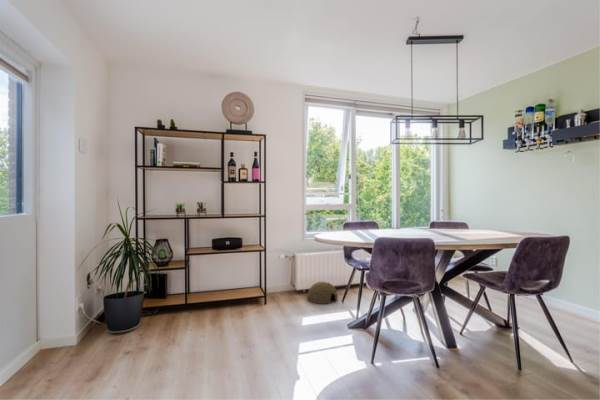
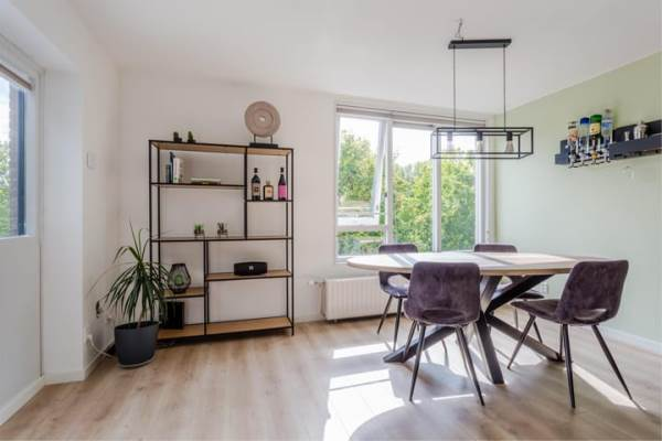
- woven basket [306,281,339,305]
